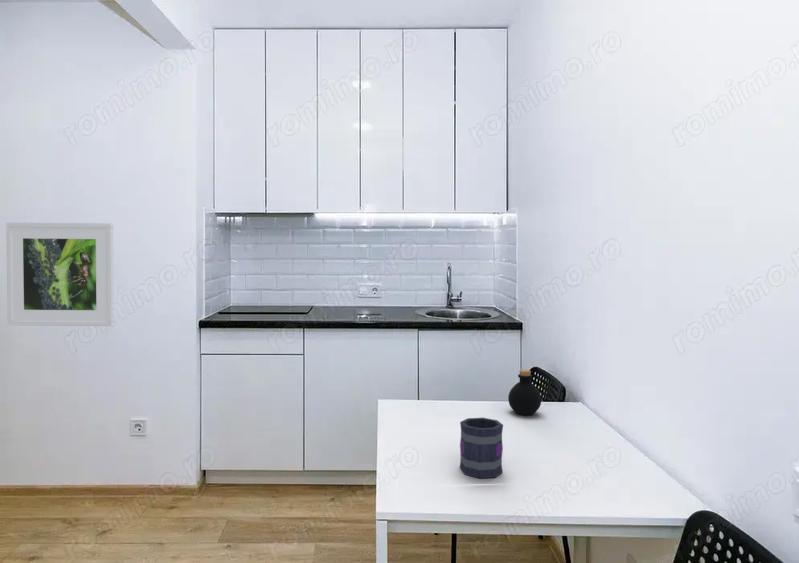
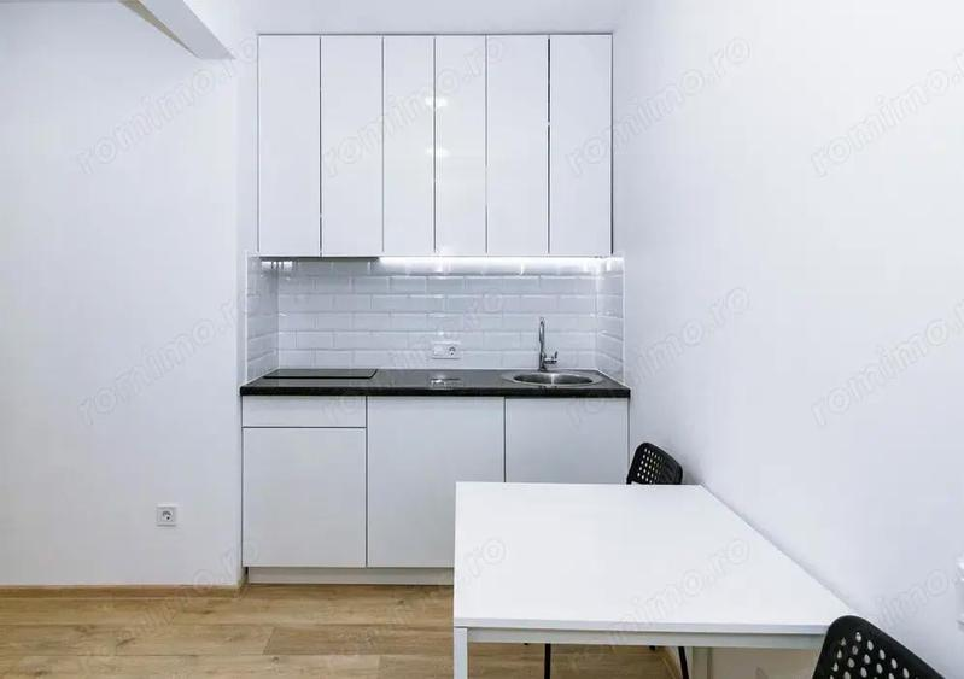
- bottle [507,369,542,416]
- mug [459,417,504,479]
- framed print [5,221,115,327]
